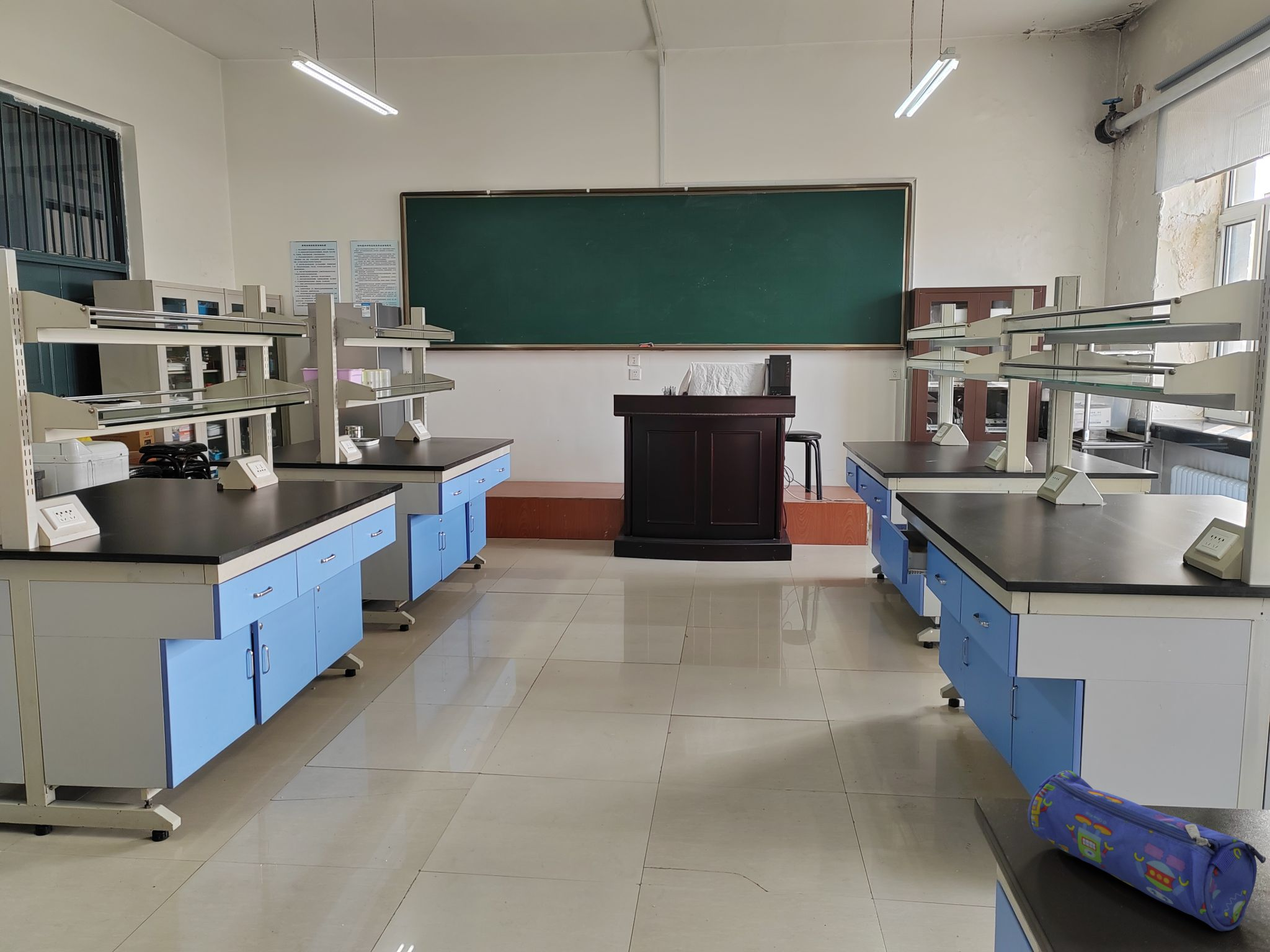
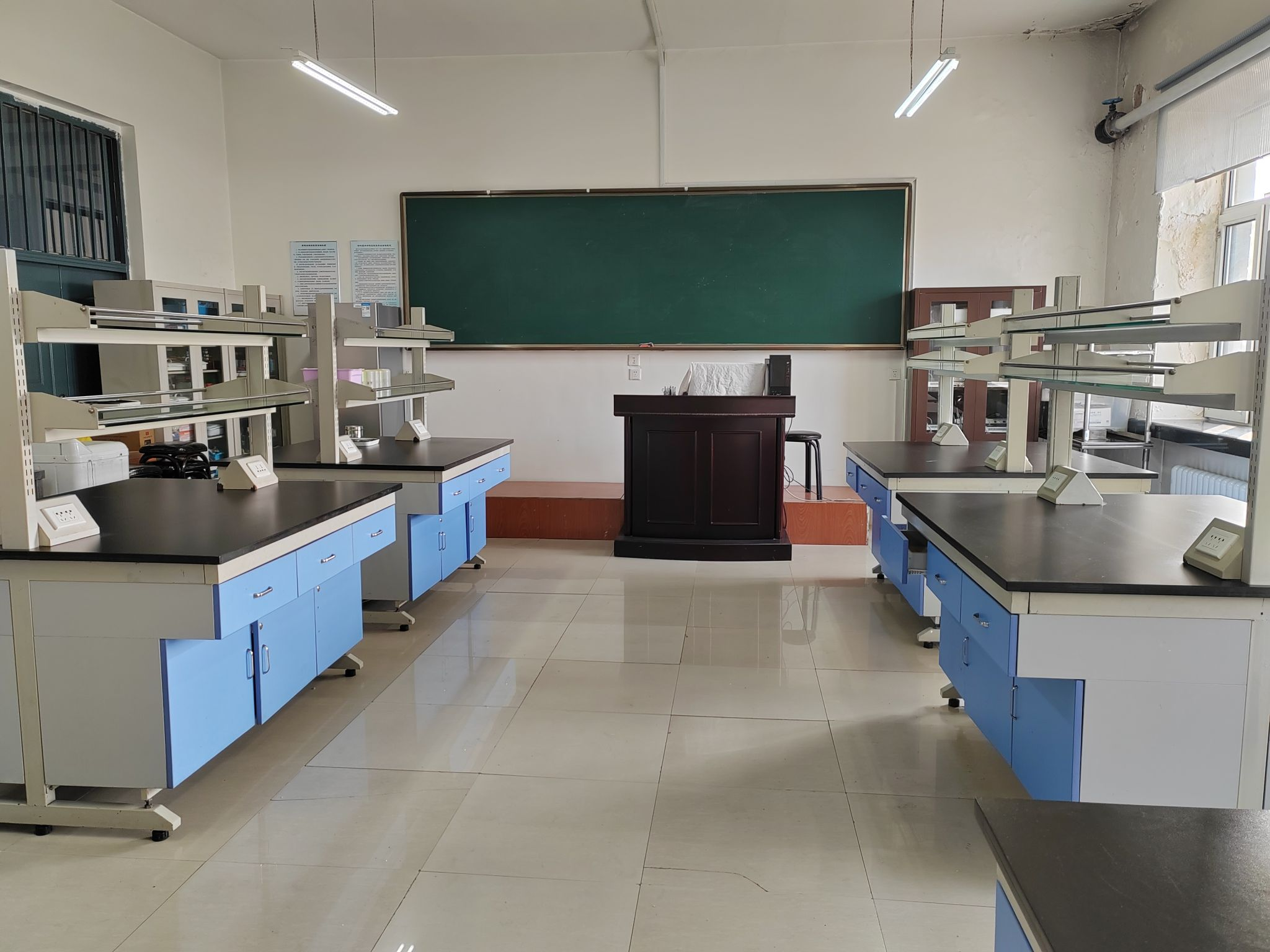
- pencil case [1027,770,1266,932]
